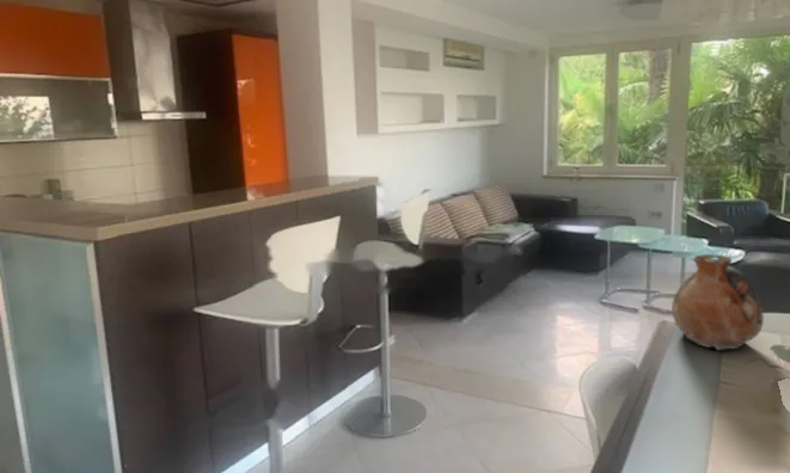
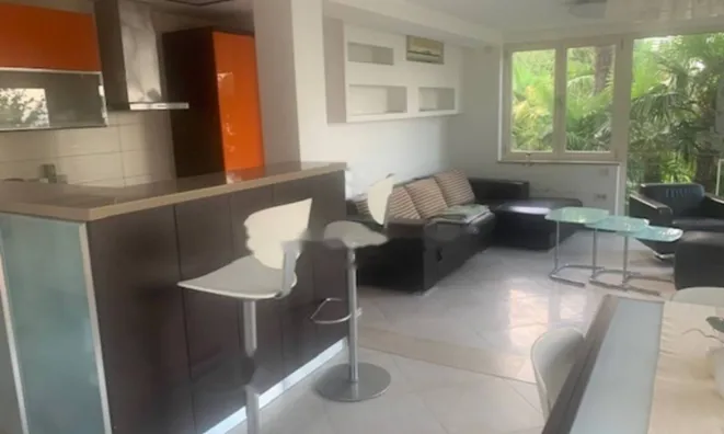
- vase [670,253,765,351]
